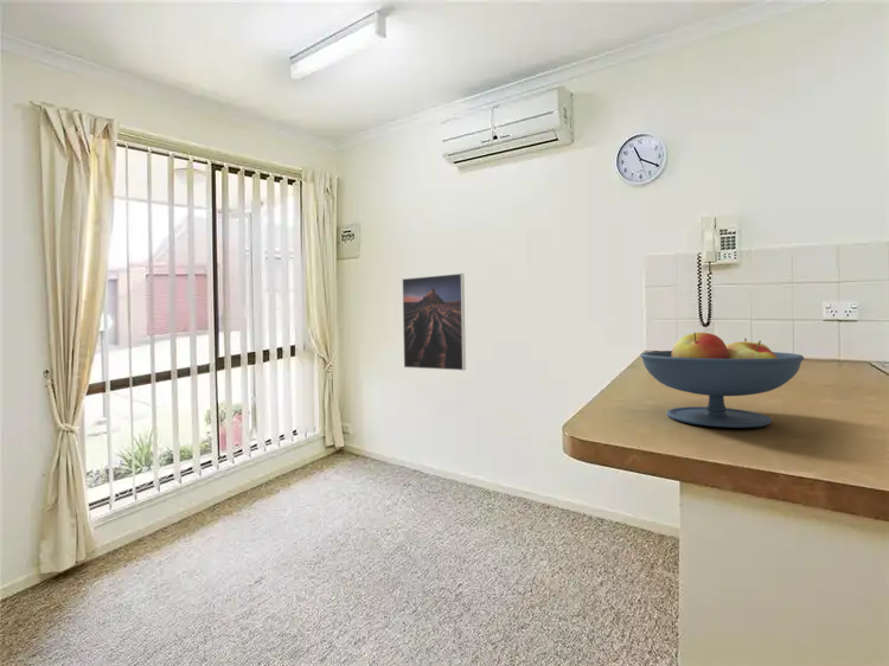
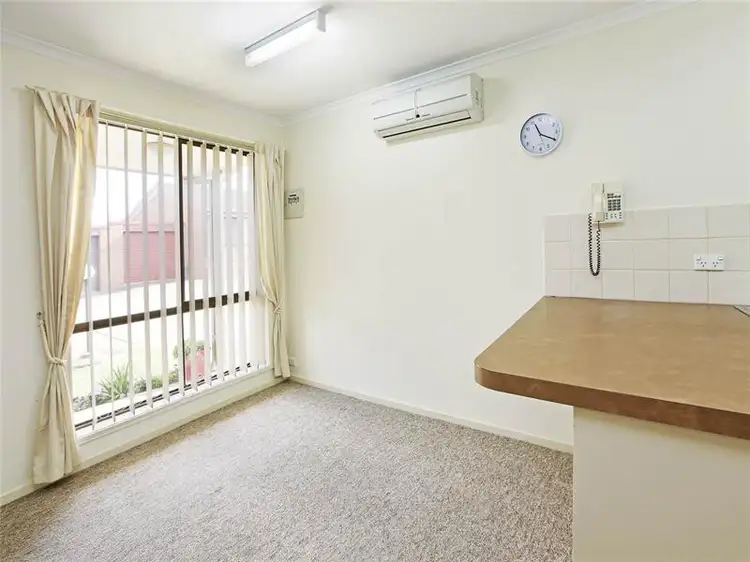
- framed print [401,273,467,372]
- fruit bowl [639,332,805,429]
